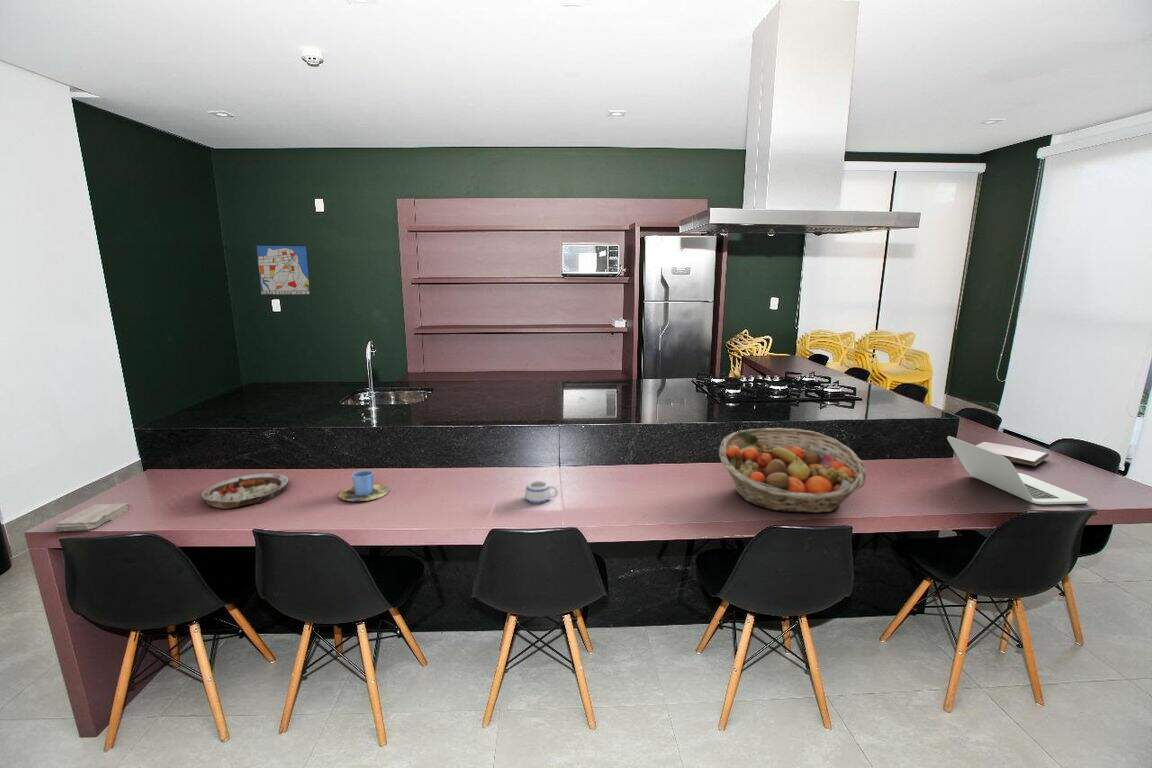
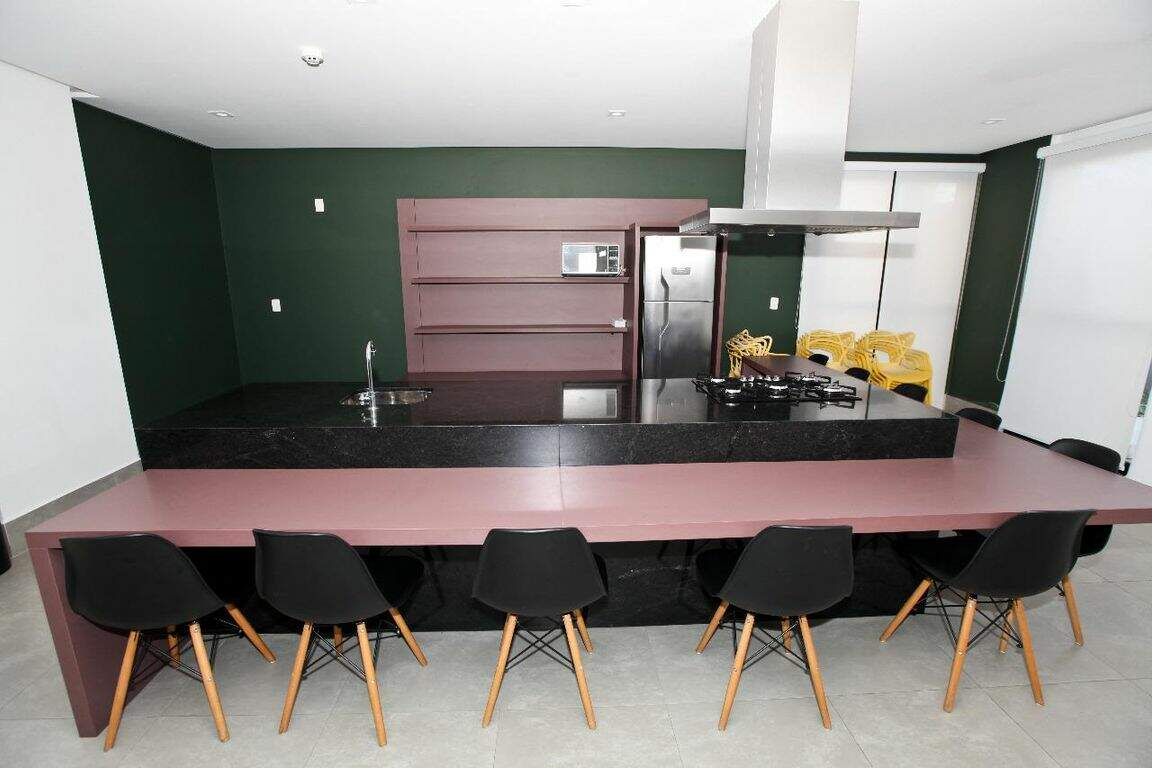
- plate [201,473,290,510]
- washcloth [53,502,131,532]
- wall art [255,244,312,296]
- mug [524,480,559,505]
- laptop [946,435,1089,505]
- fruit basket [718,427,867,514]
- book [975,441,1050,467]
- cup [337,469,391,502]
